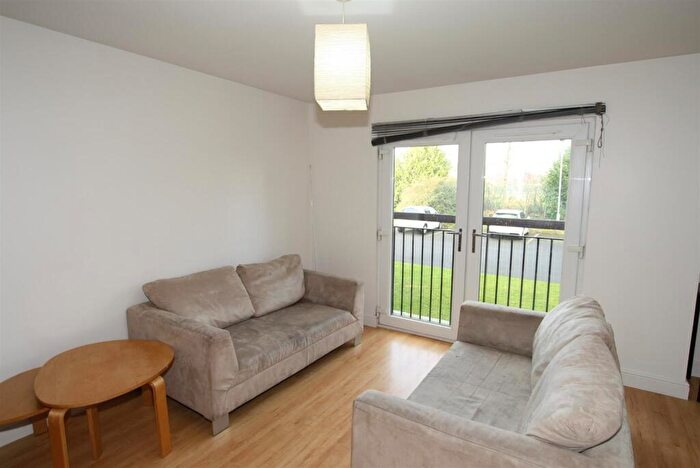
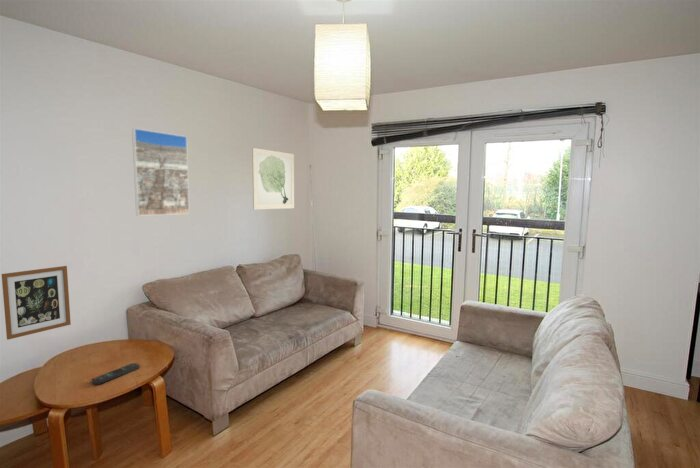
+ wall art [251,147,295,211]
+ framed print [131,127,190,217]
+ remote control [91,362,140,386]
+ wall art [1,265,72,341]
